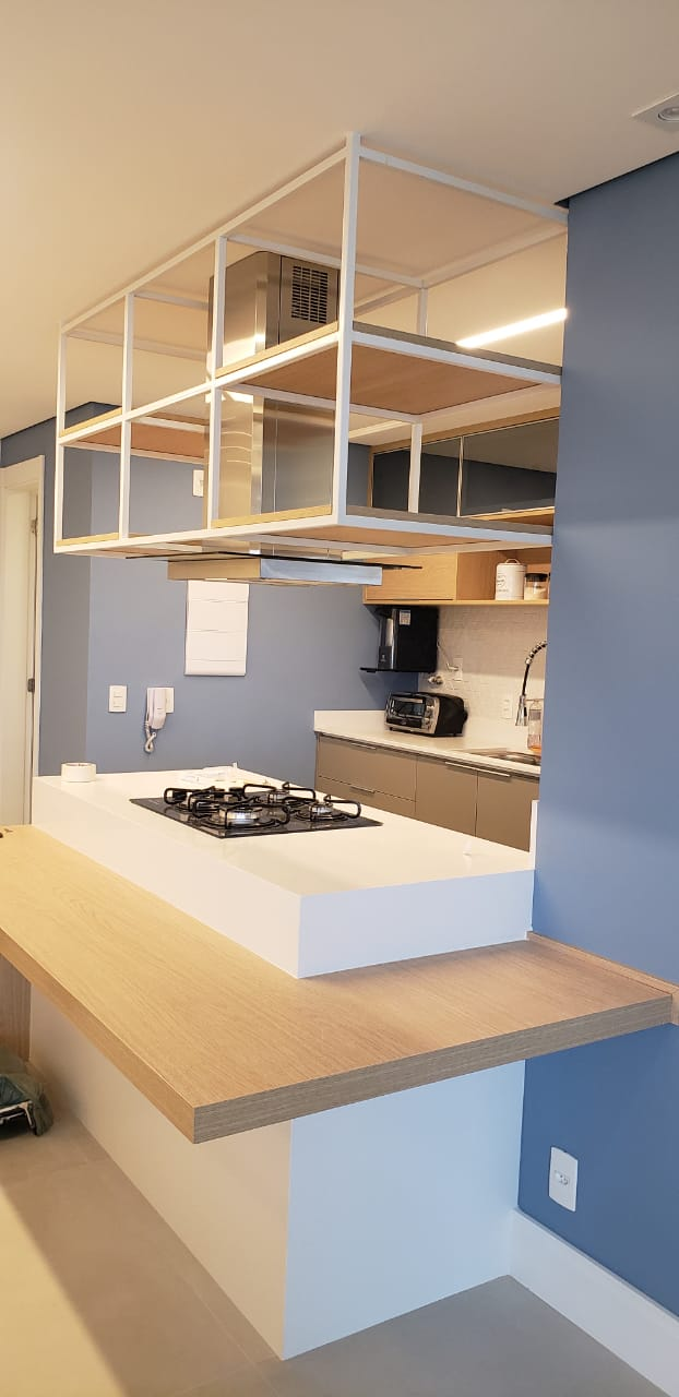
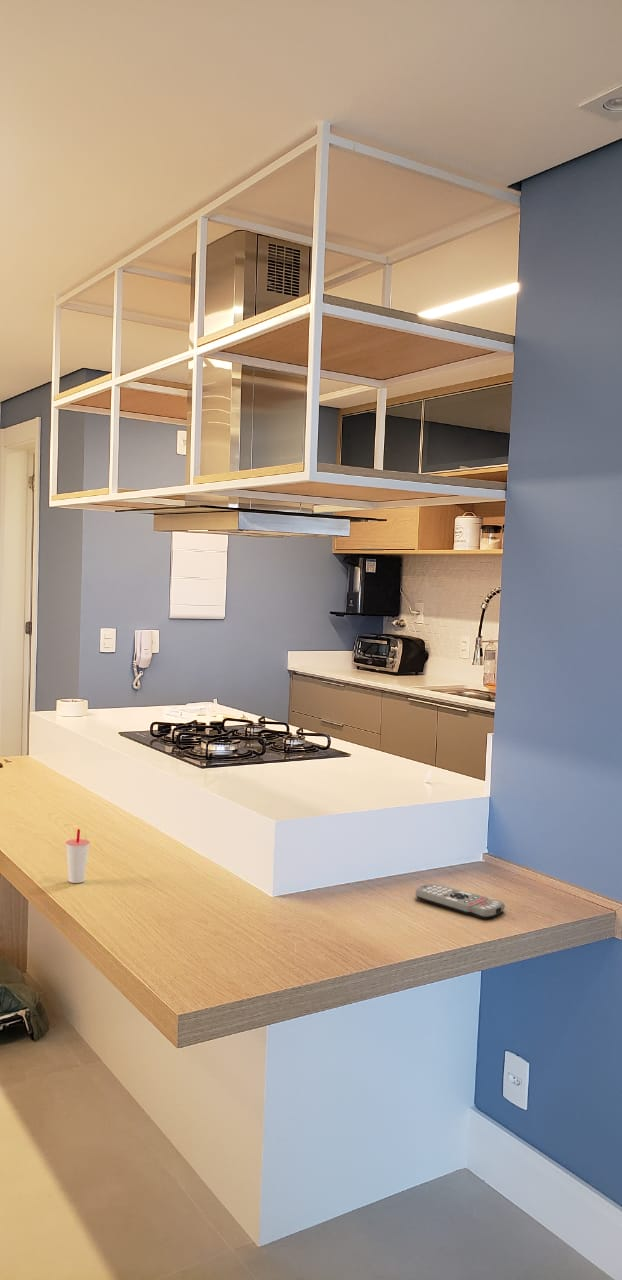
+ cup [65,828,91,884]
+ remote control [415,883,506,920]
